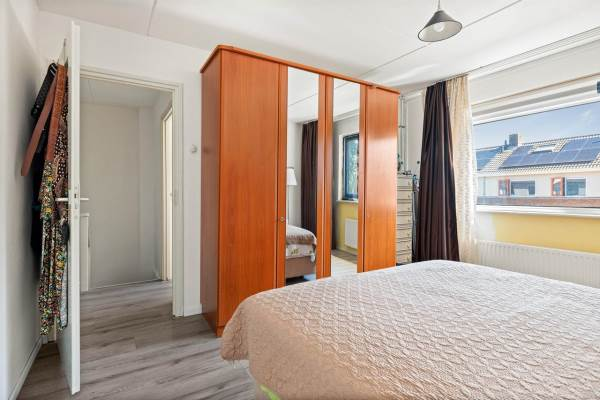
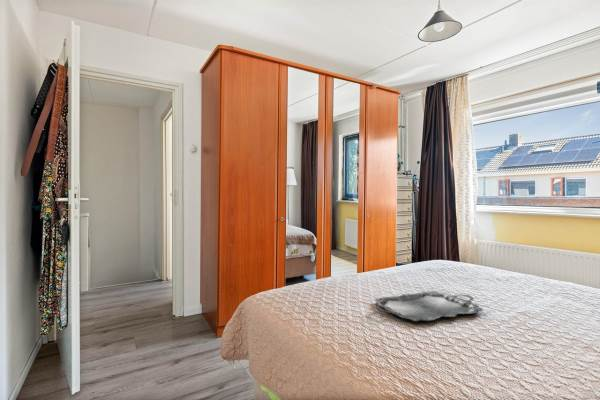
+ serving tray [374,291,484,322]
